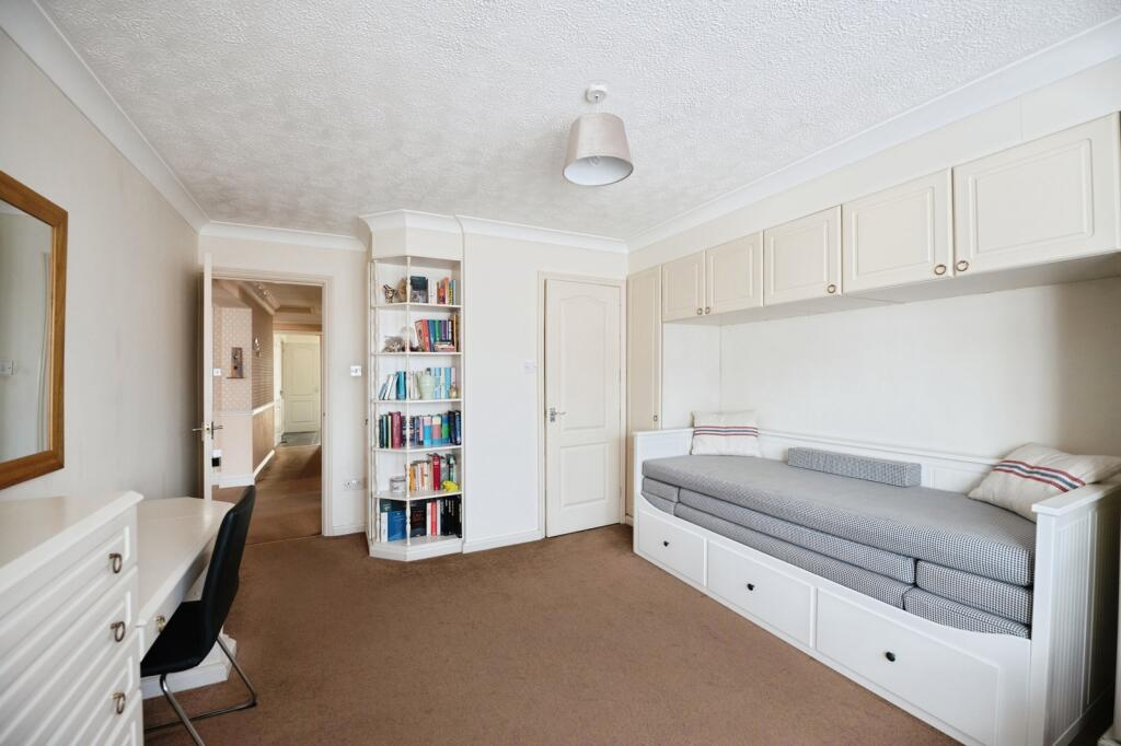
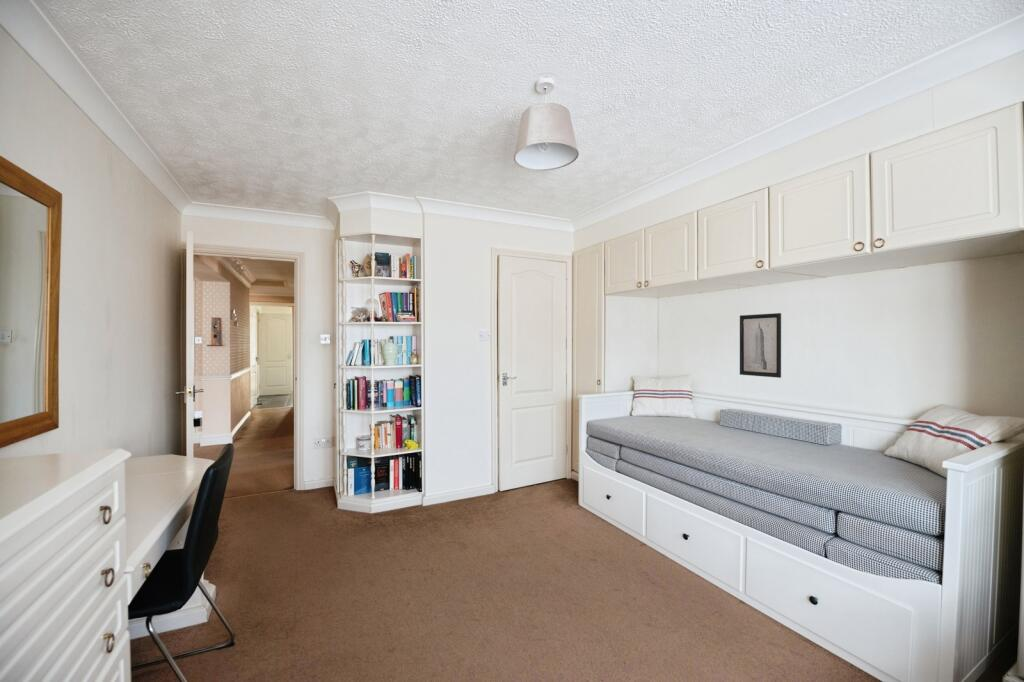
+ wall art [739,312,782,379]
